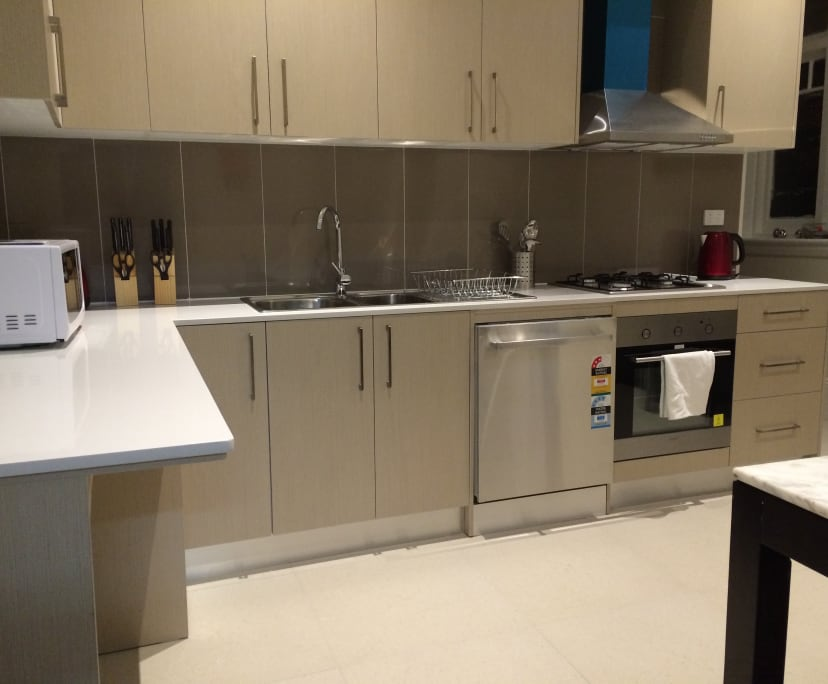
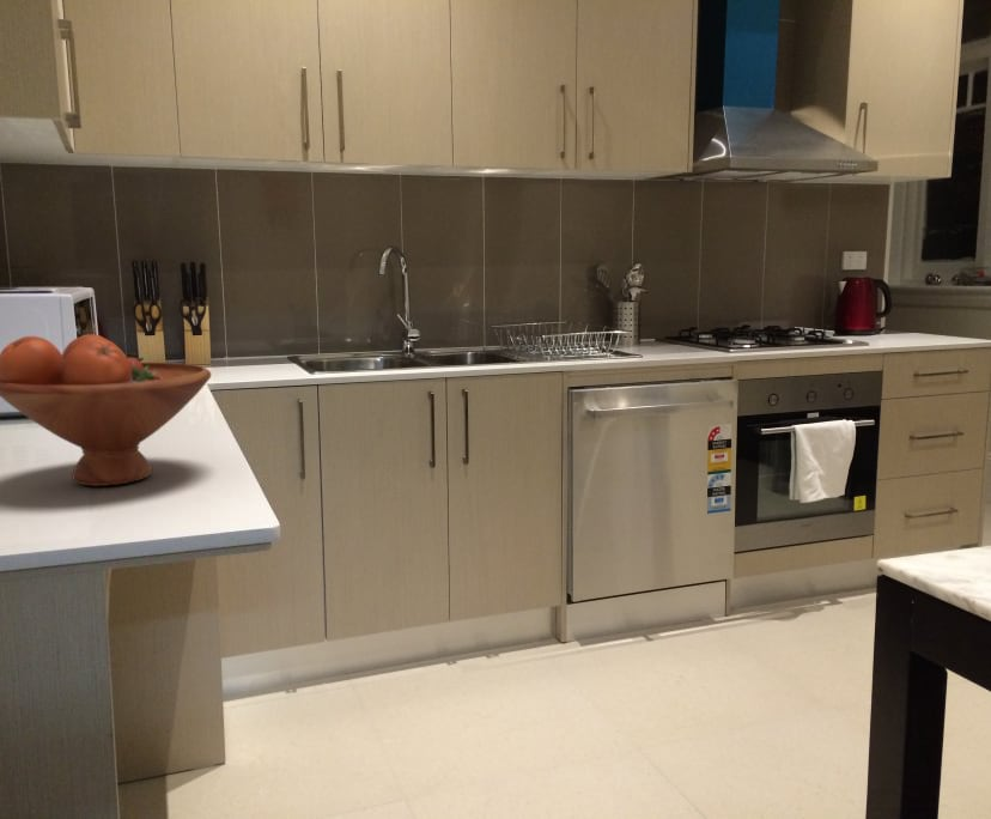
+ fruit bowl [0,333,212,487]
